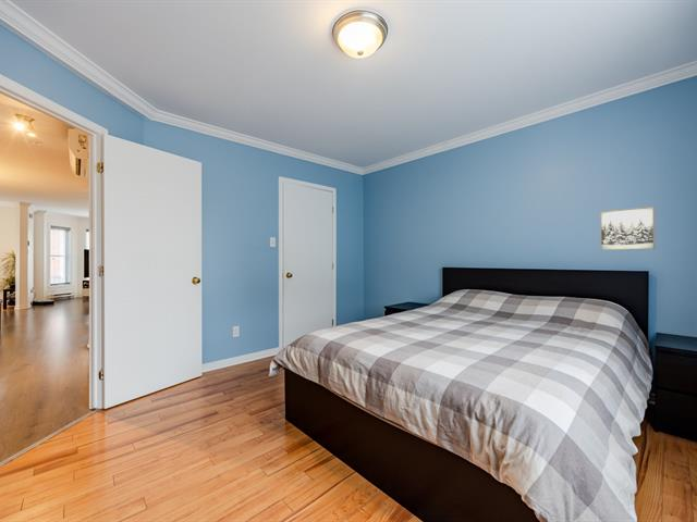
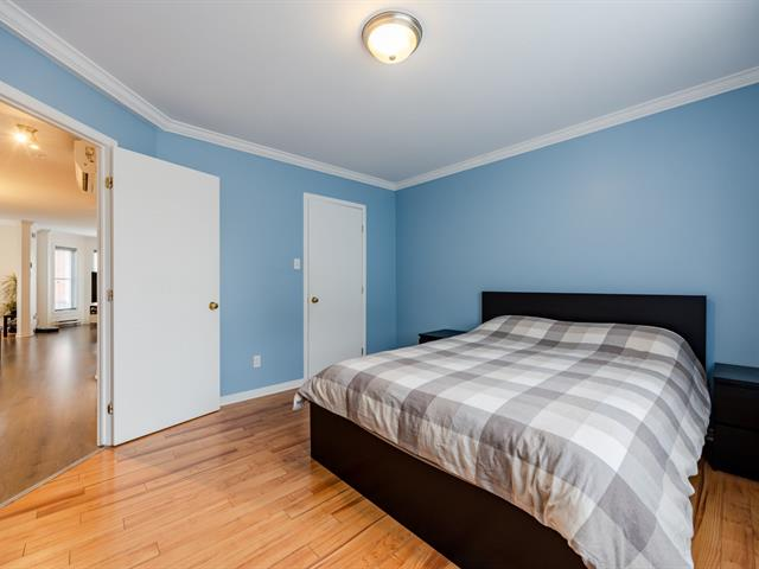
- wall art [599,206,656,251]
